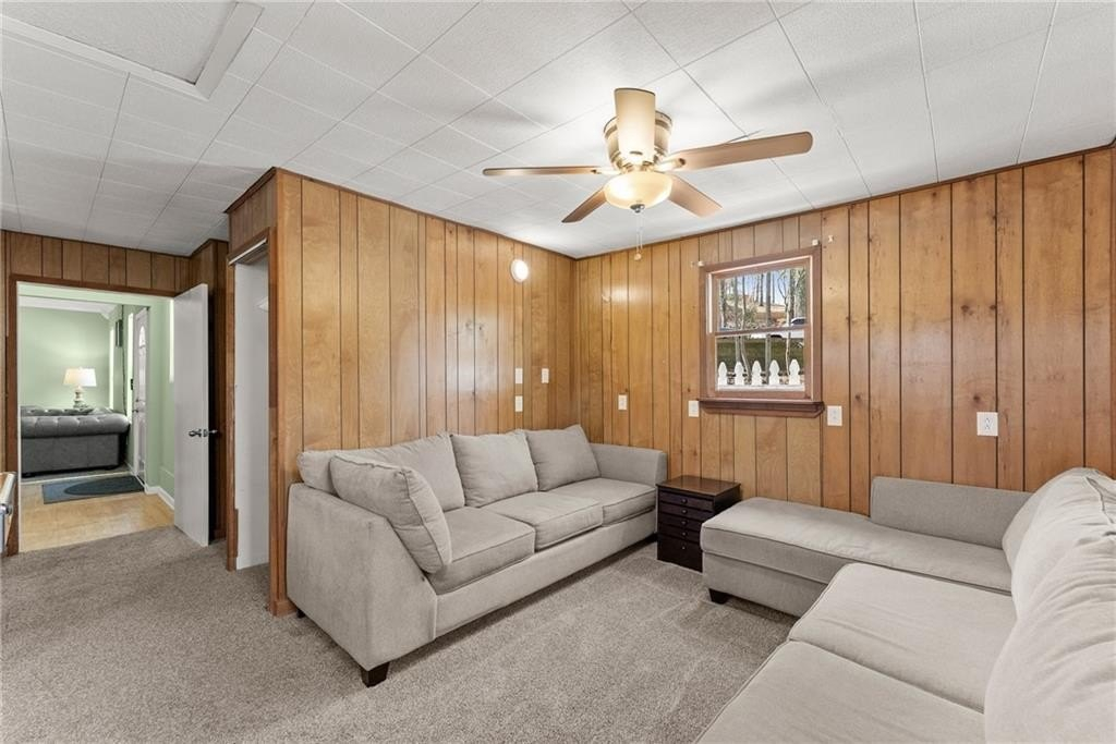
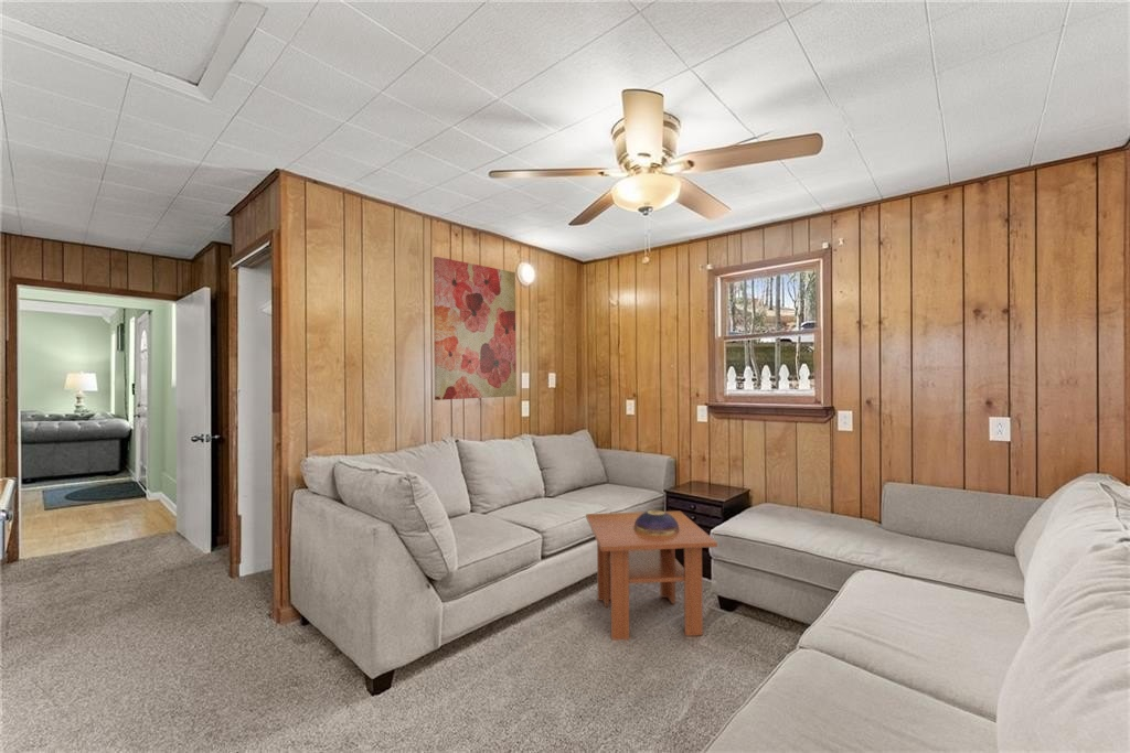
+ decorative bowl [633,509,680,536]
+ coffee table [585,510,718,642]
+ wall art [433,256,518,401]
